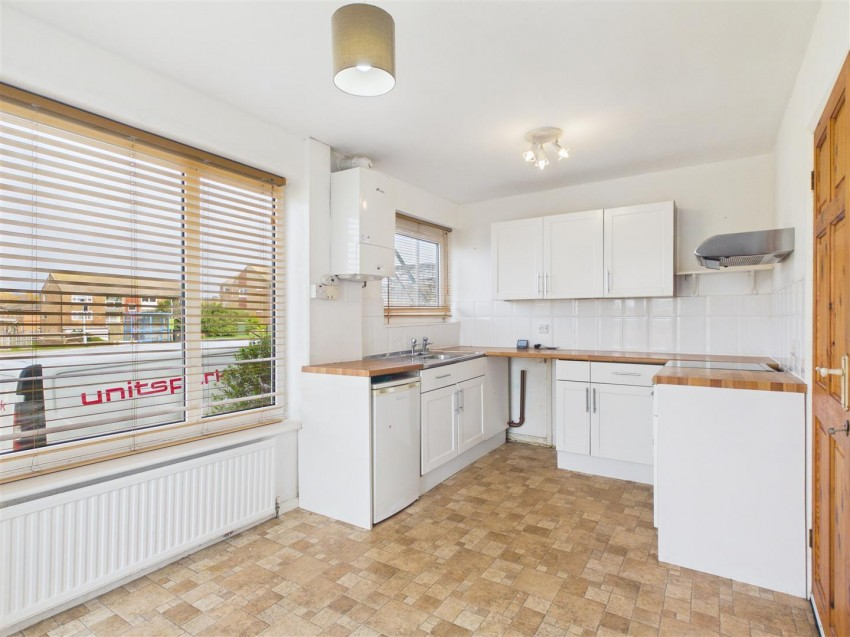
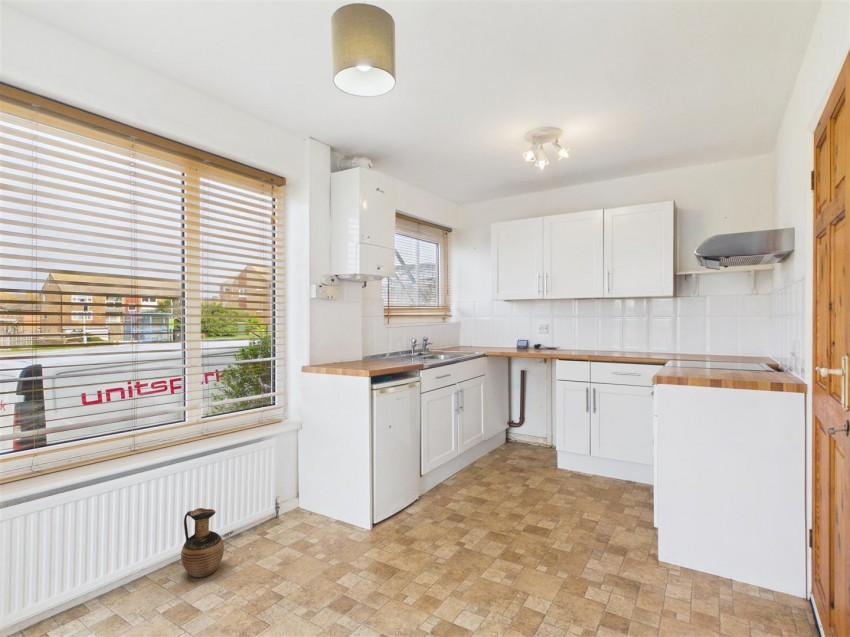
+ ceramic jug [180,507,225,578]
